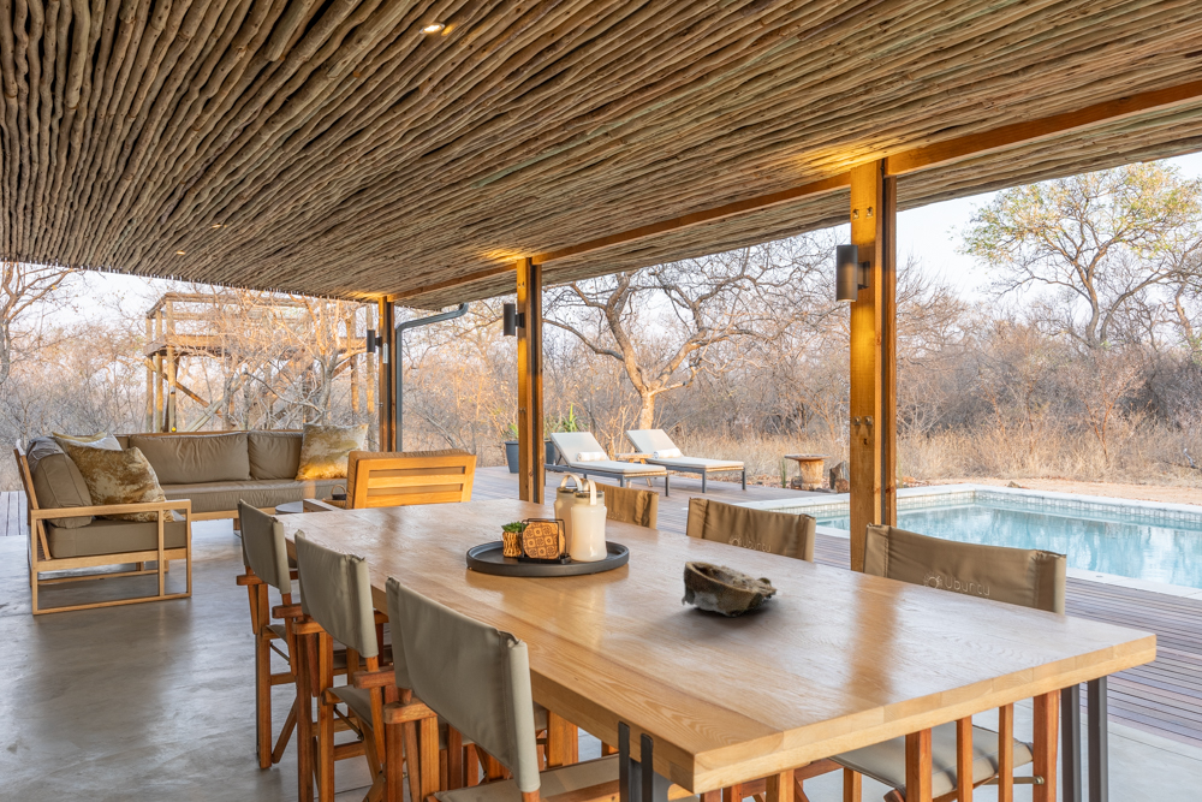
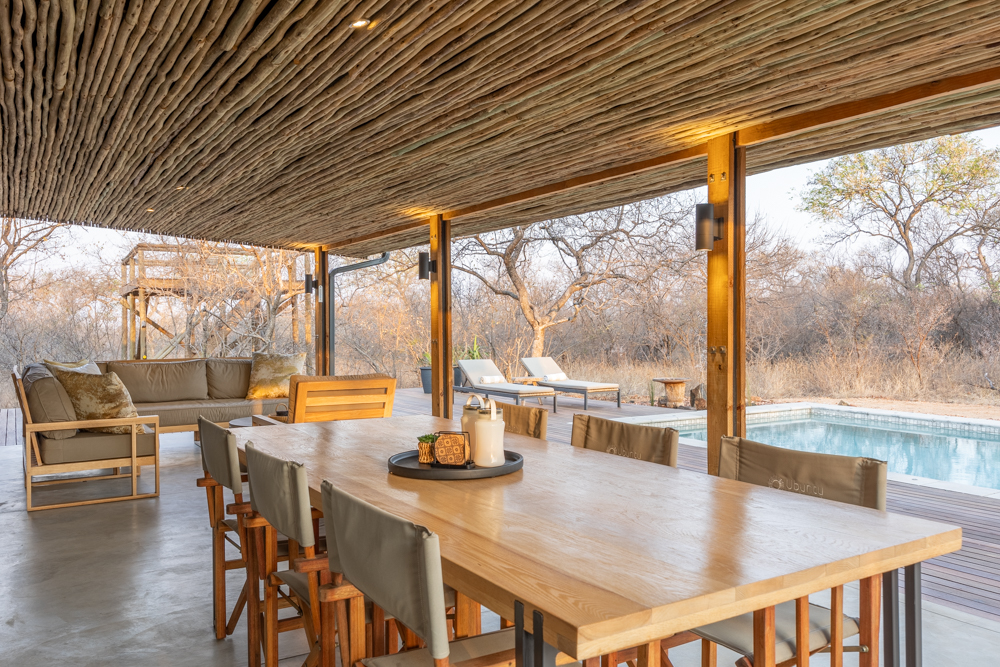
- wooden bowl [680,560,779,618]
